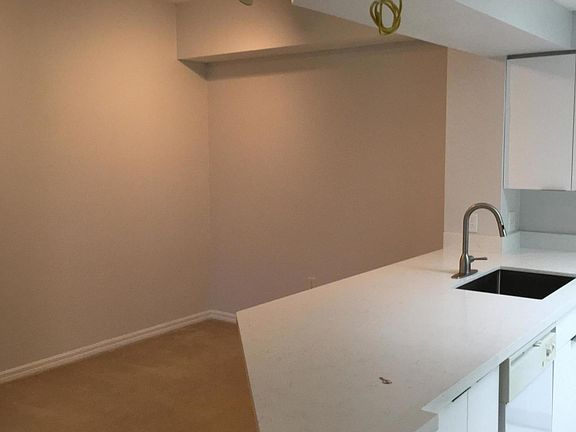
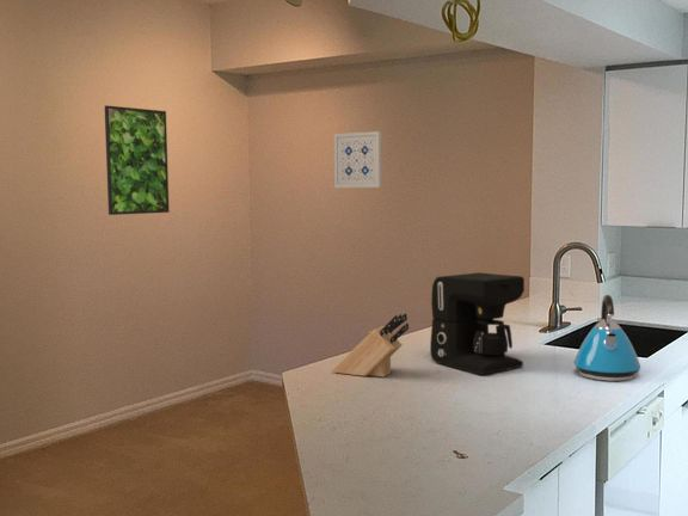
+ wall art [333,130,382,189]
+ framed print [104,104,170,216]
+ coffee maker [429,271,526,376]
+ kettle [572,294,641,382]
+ knife block [331,312,410,379]
